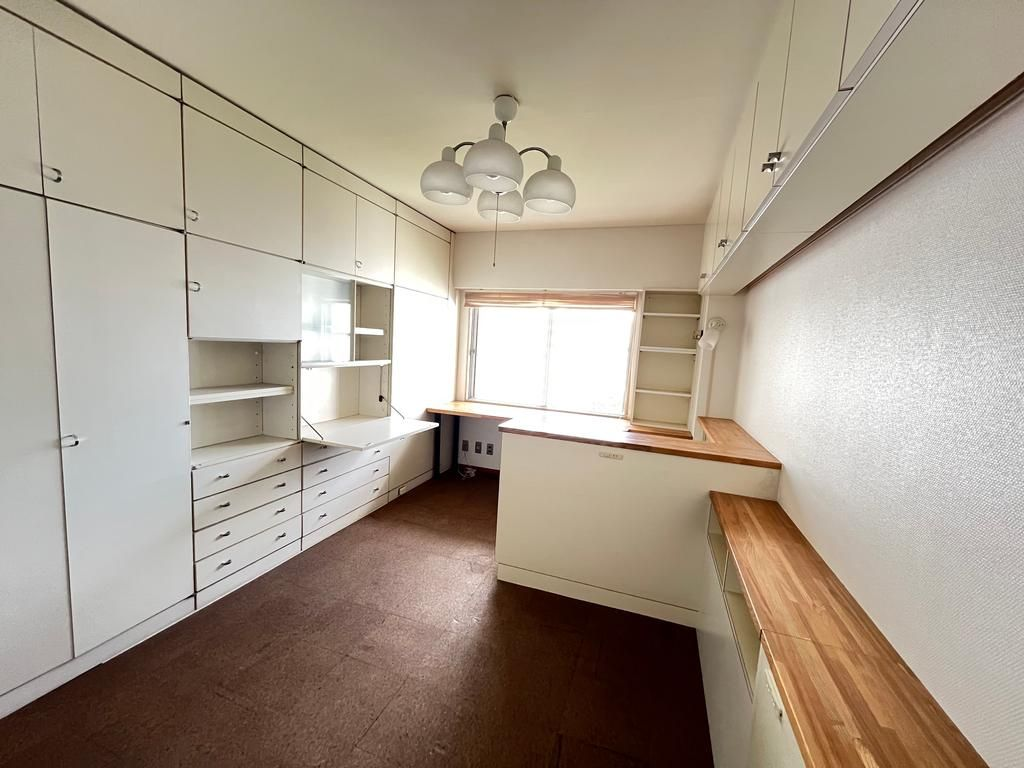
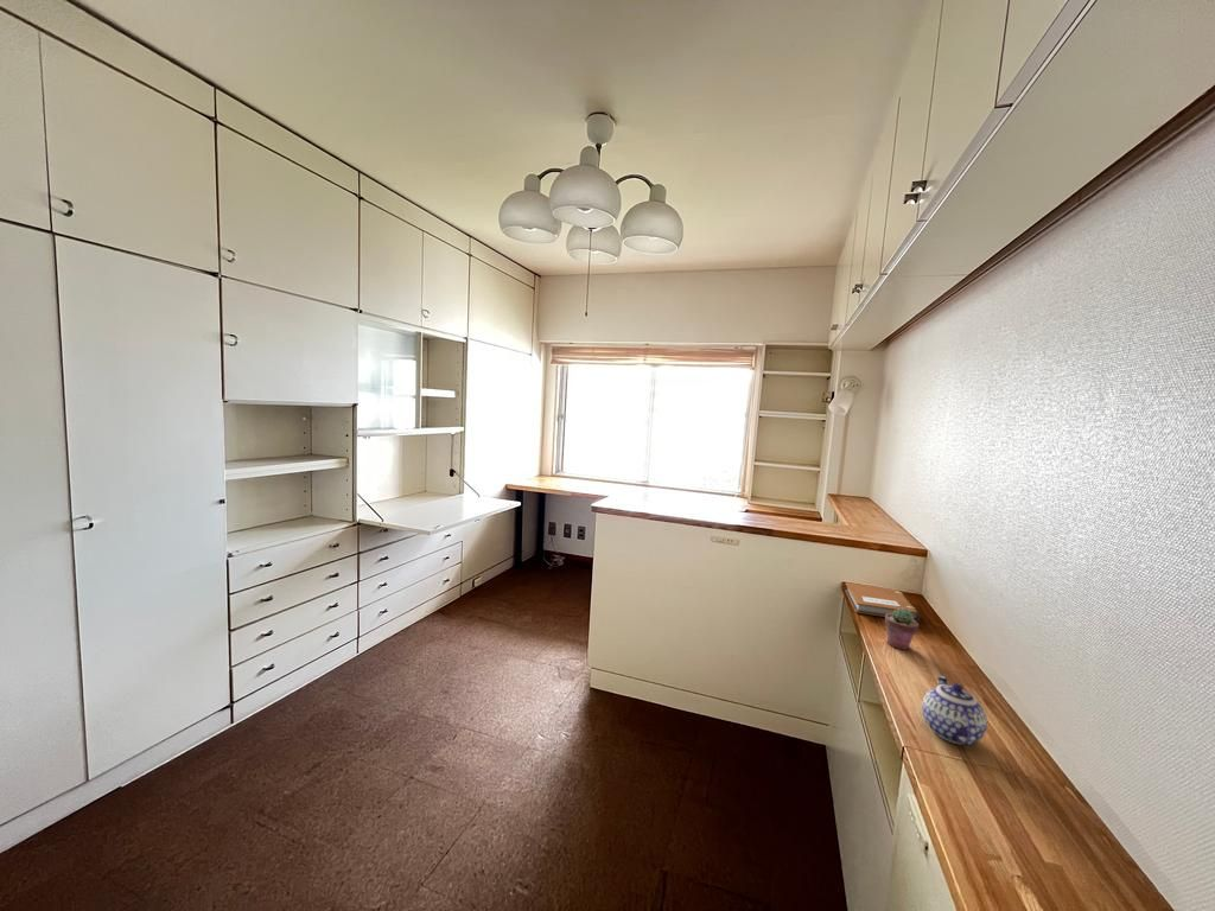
+ teapot [921,675,988,747]
+ potted succulent [884,609,920,650]
+ notebook [844,581,921,623]
